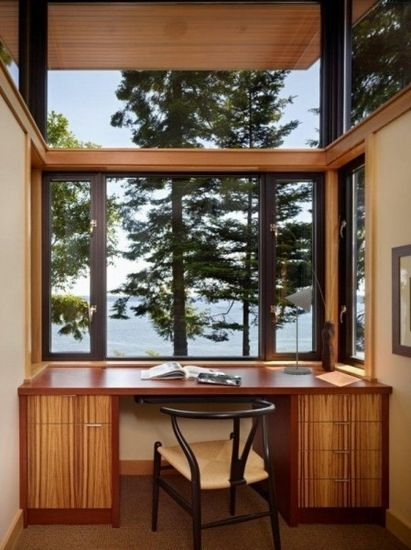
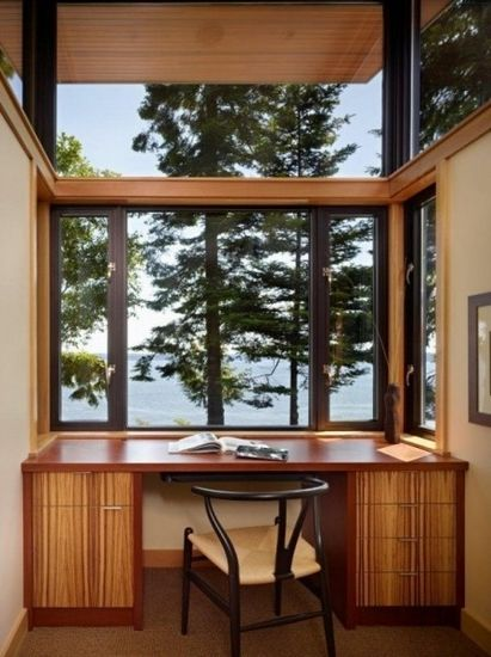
- desk lamp [283,286,313,376]
